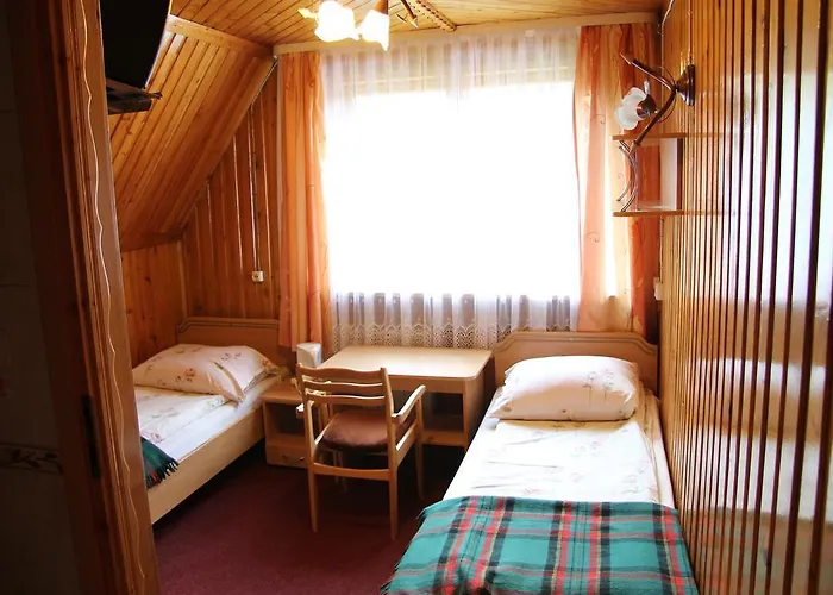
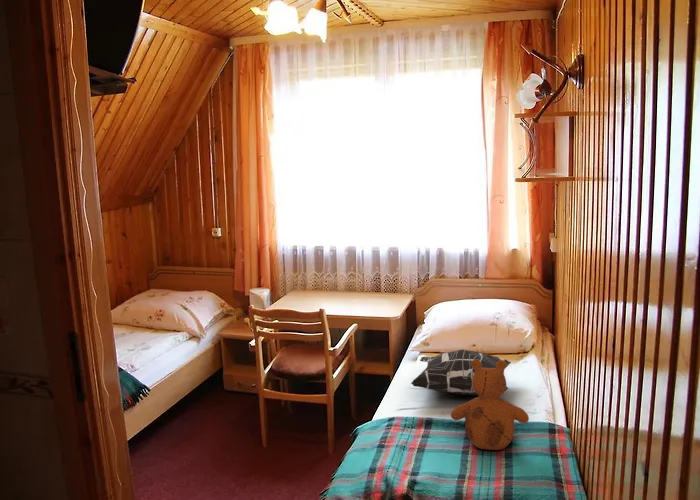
+ teddy bear [450,359,530,451]
+ decorative pillow [410,348,512,396]
